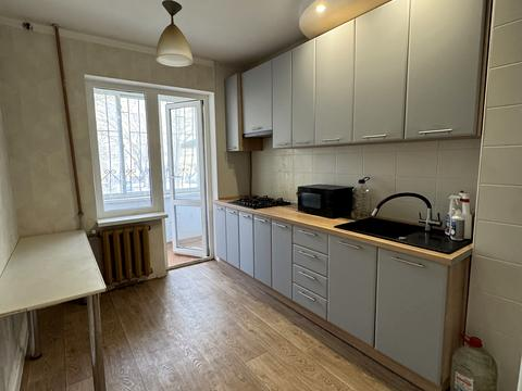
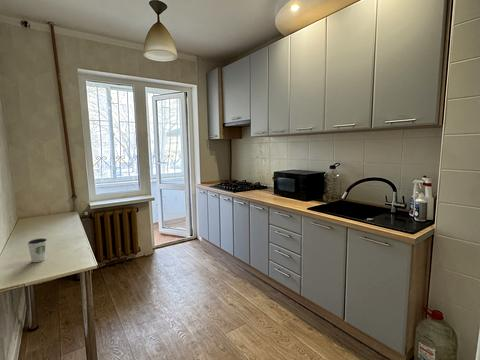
+ dixie cup [26,237,48,263]
